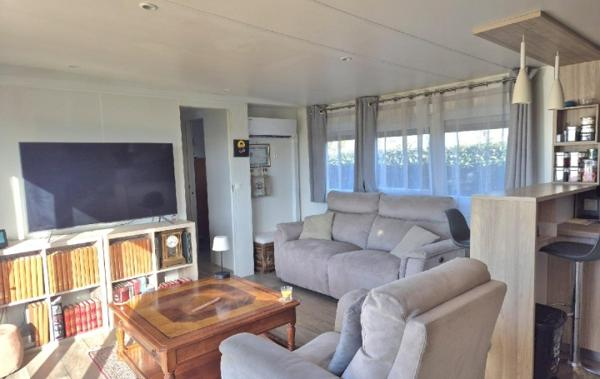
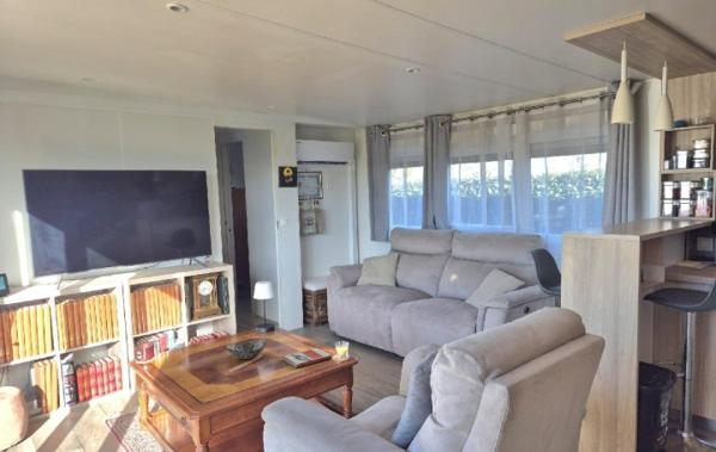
+ book [282,347,333,369]
+ decorative bowl [224,338,268,360]
